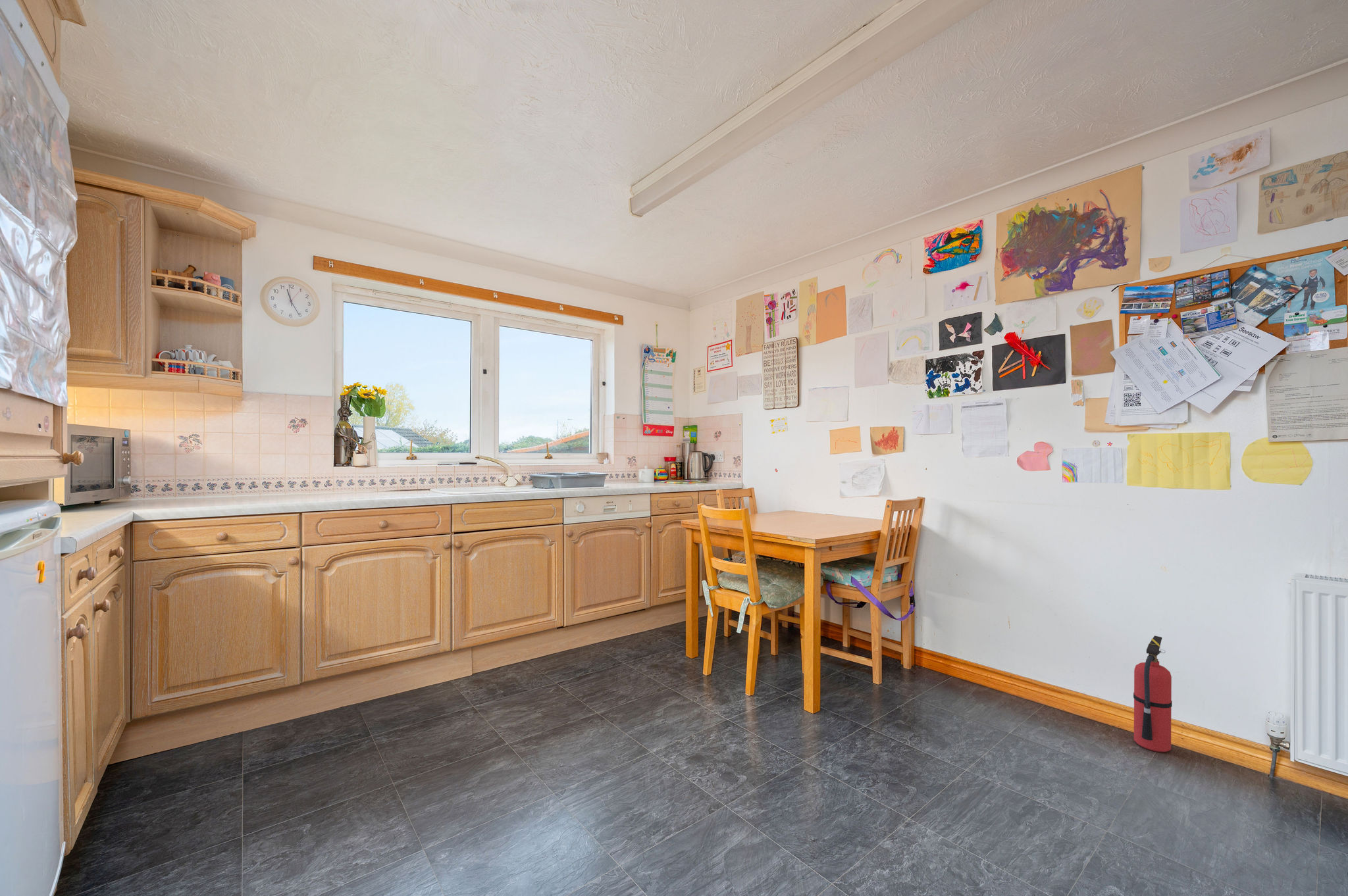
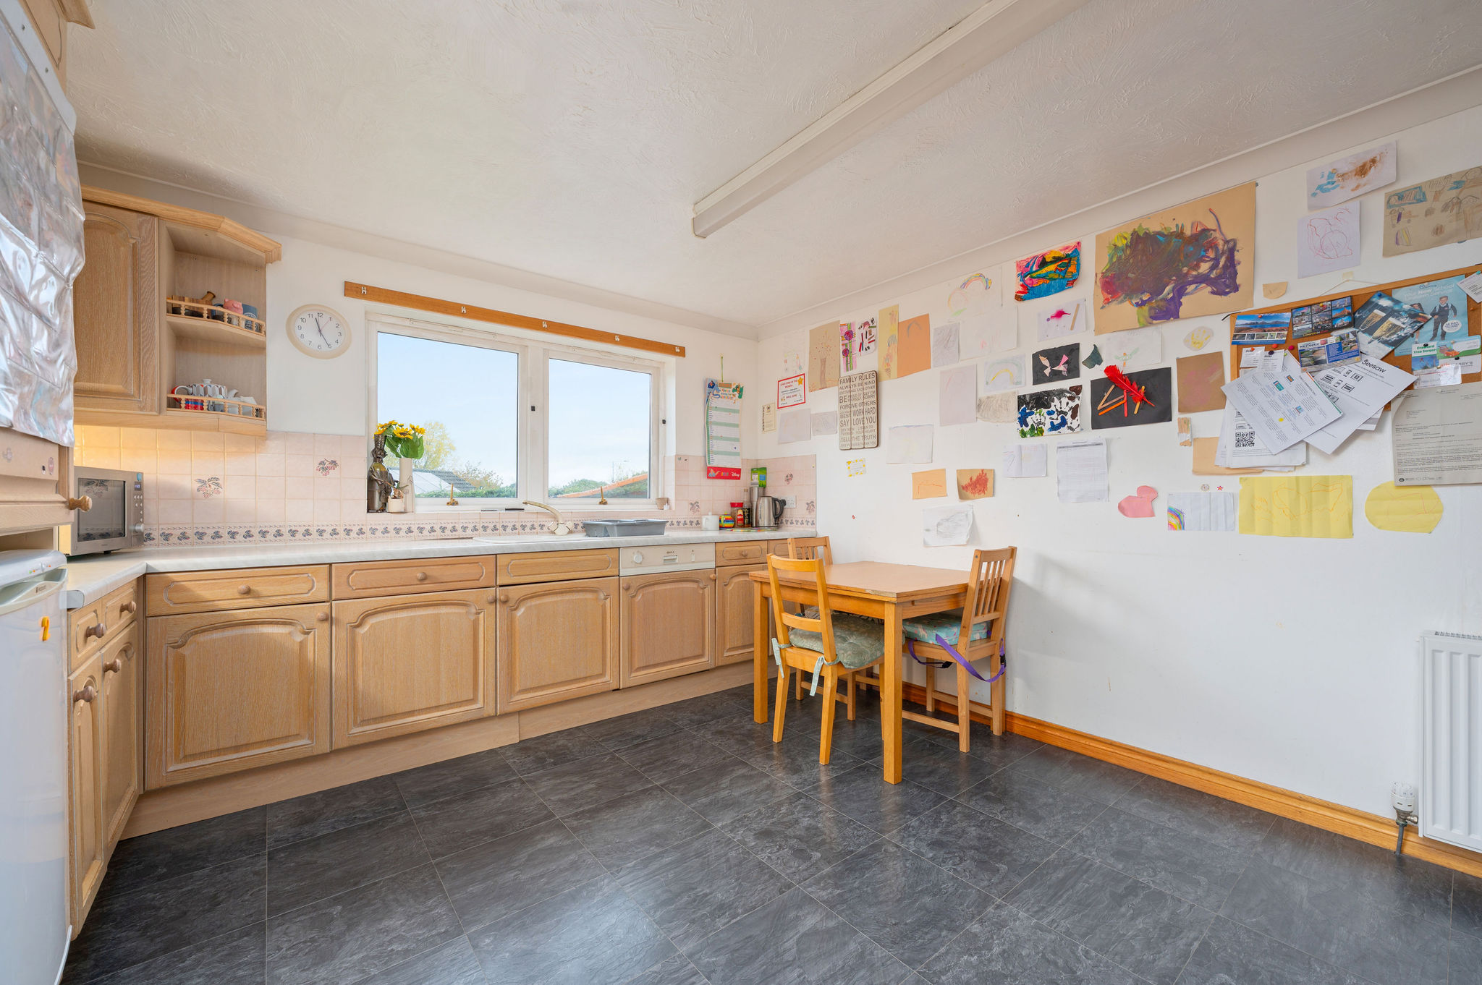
- fire extinguisher [1133,635,1173,753]
